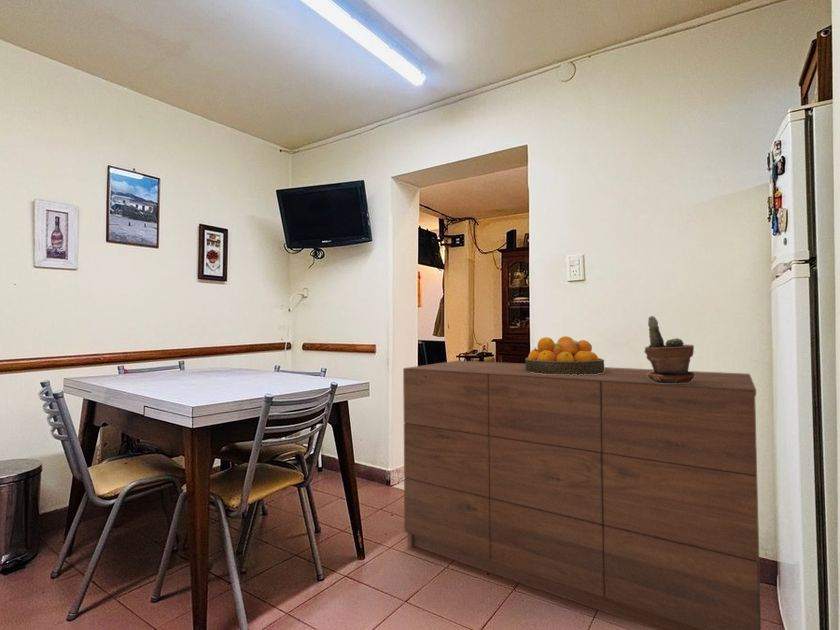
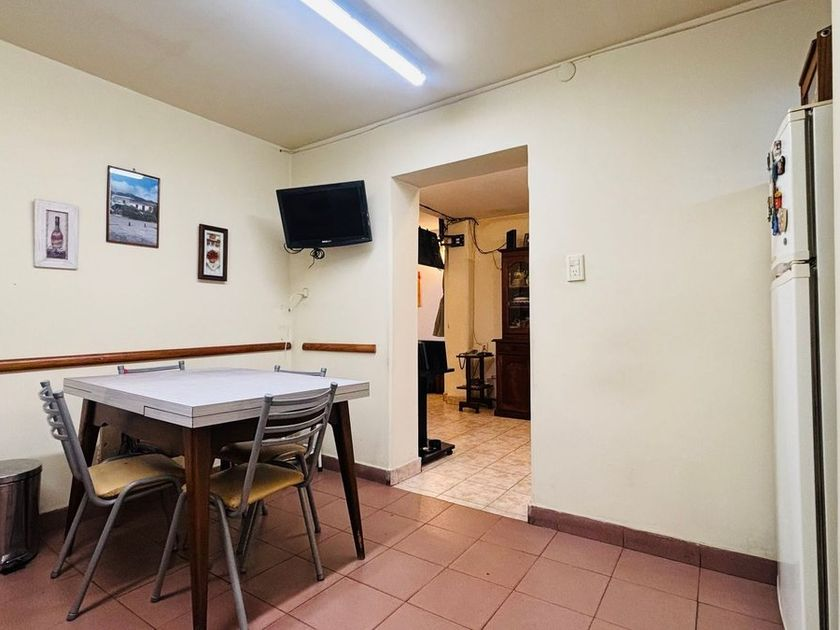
- potted plant [643,315,695,383]
- dresser [402,360,762,630]
- fruit bowl [524,335,605,375]
